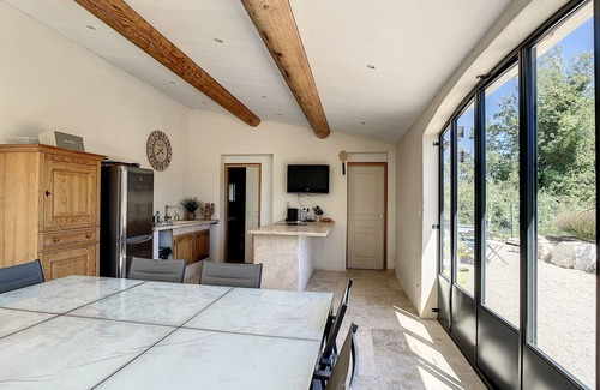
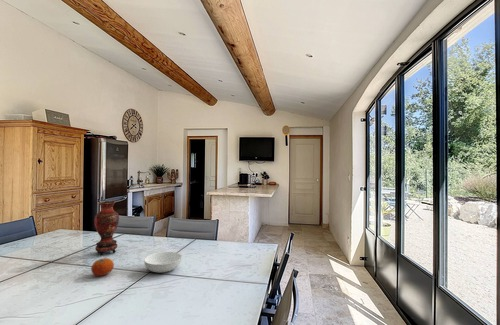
+ serving bowl [143,251,183,273]
+ fruit [90,257,115,277]
+ vase [93,200,120,257]
